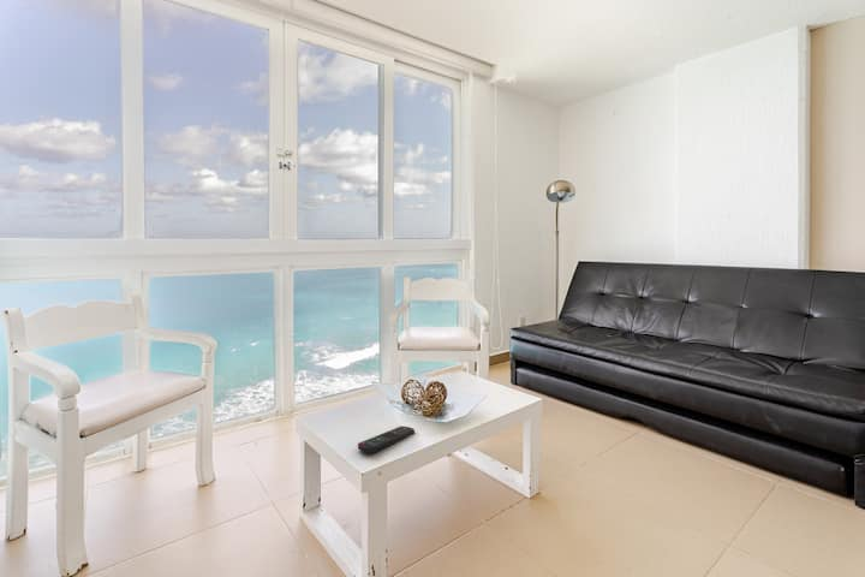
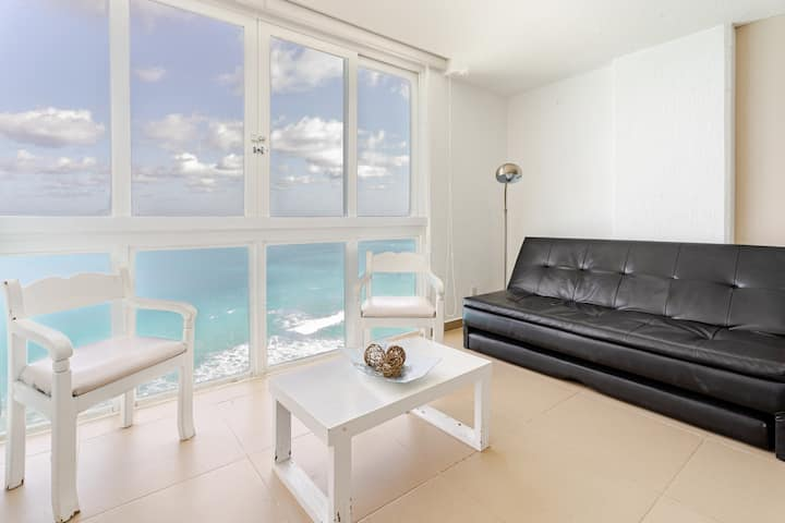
- remote control [357,426,416,454]
